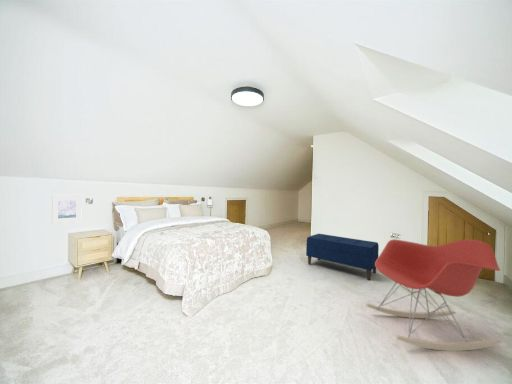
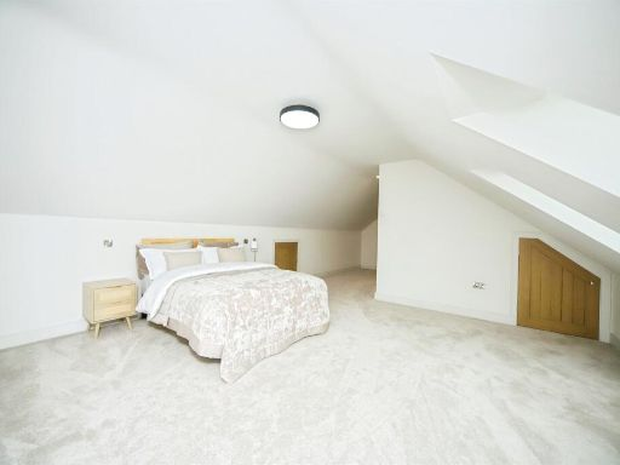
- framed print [51,194,83,224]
- bench [305,233,380,281]
- armchair [365,238,503,352]
